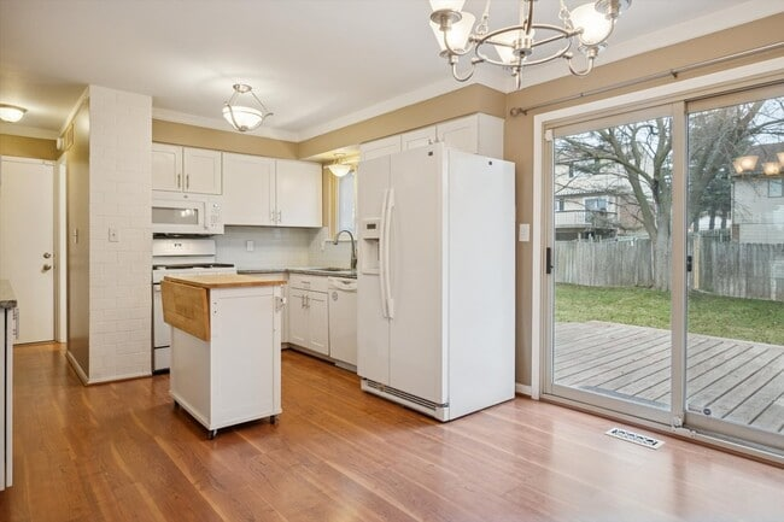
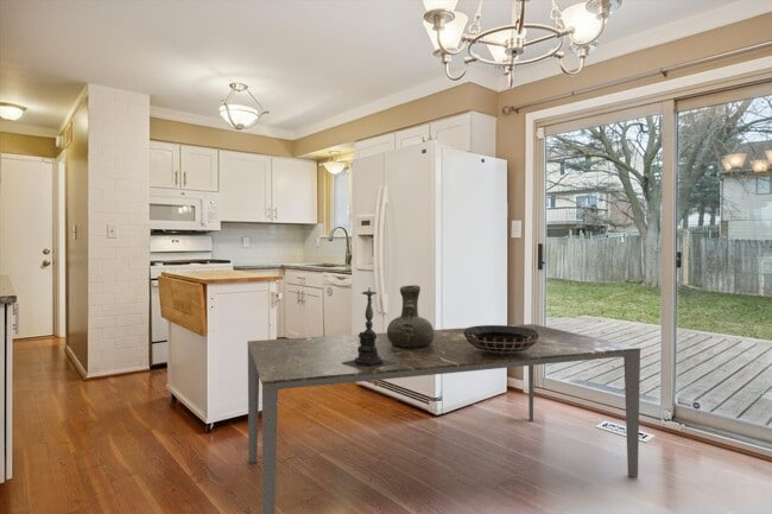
+ decorative bowl [463,324,539,354]
+ candle holder [341,288,396,370]
+ dining table [246,323,641,514]
+ vase [386,284,435,348]
